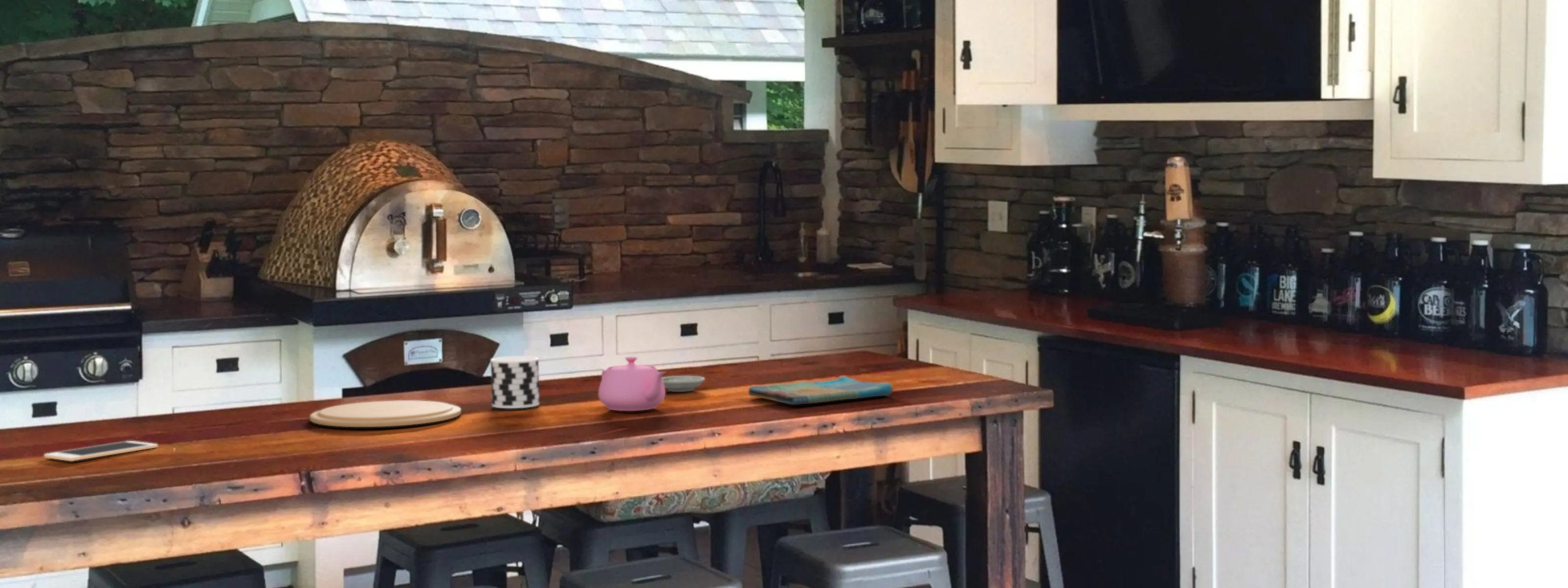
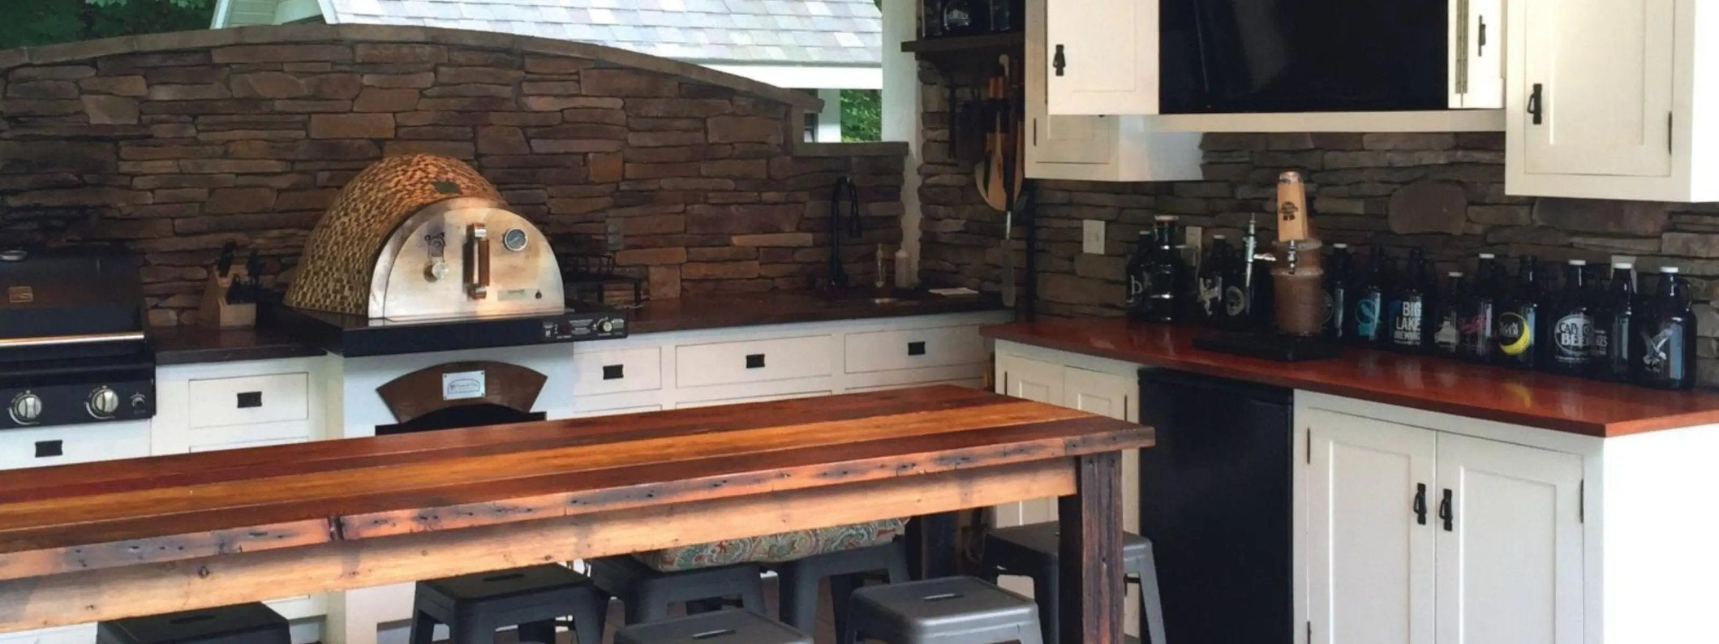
- teapot [598,356,666,411]
- saucer [662,375,706,392]
- dish towel [748,376,894,405]
- cup [490,356,540,409]
- plate [309,400,462,428]
- cell phone [44,440,158,461]
